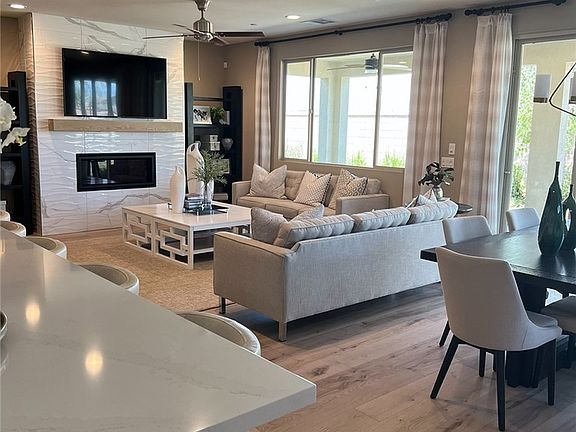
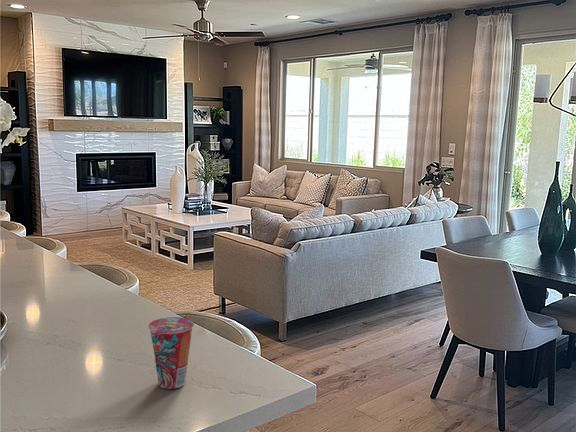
+ cup [148,316,195,390]
